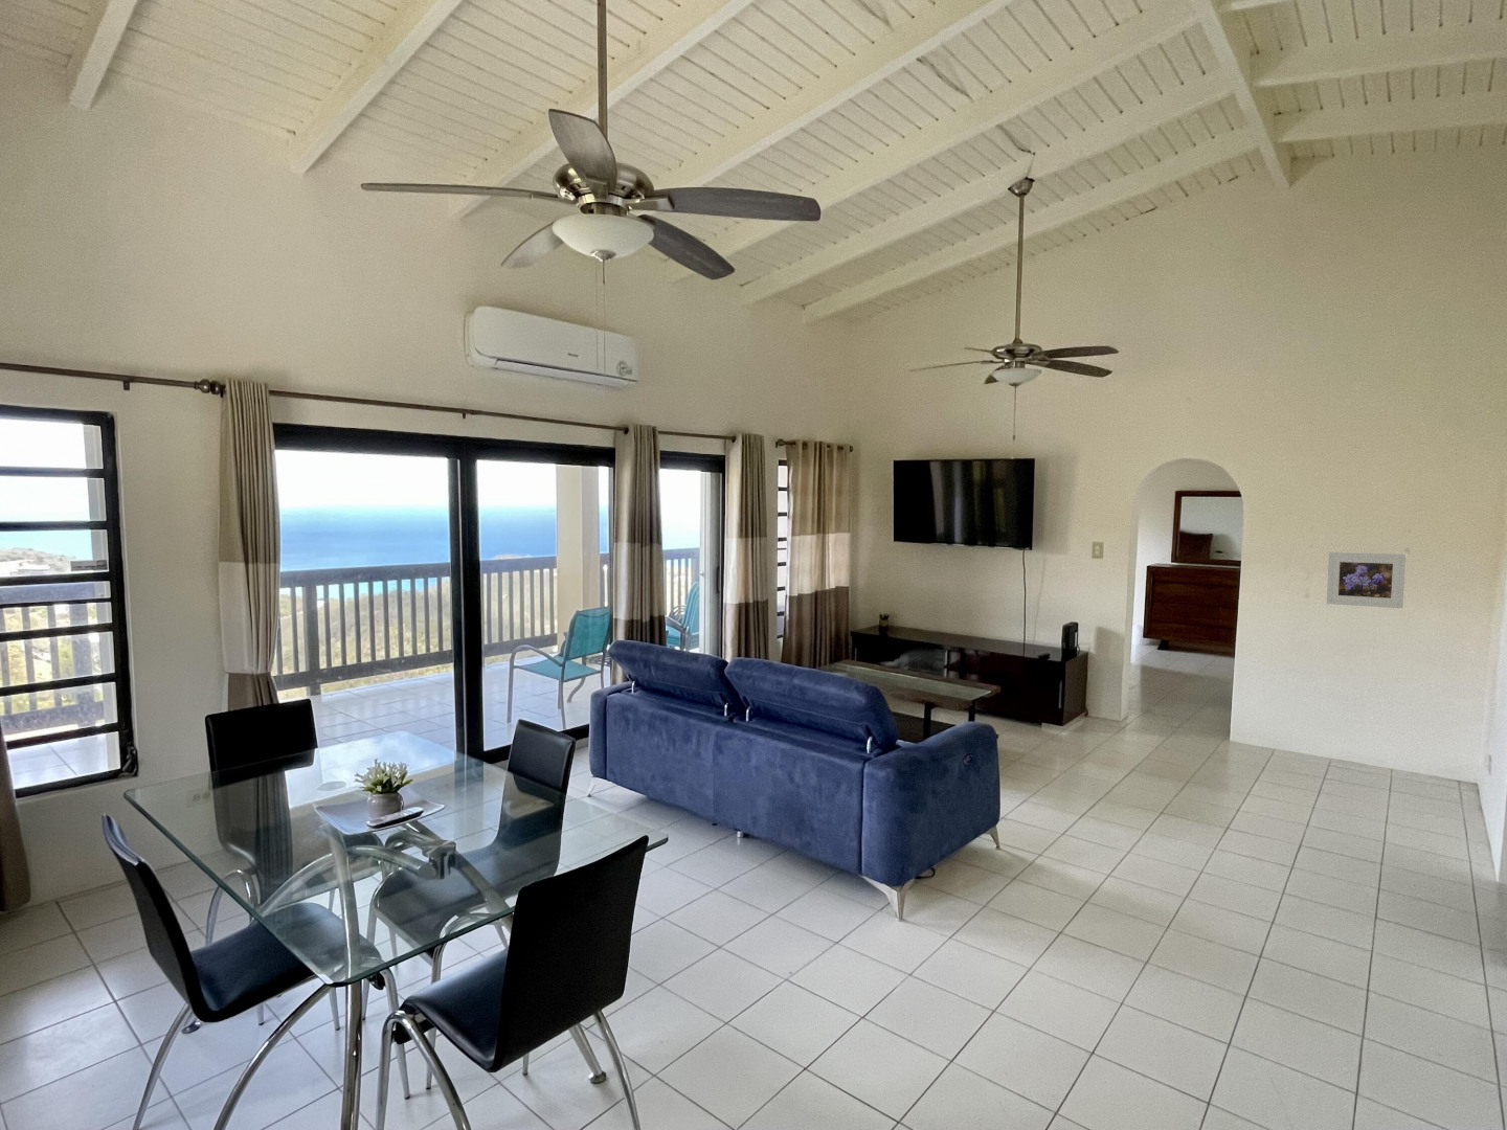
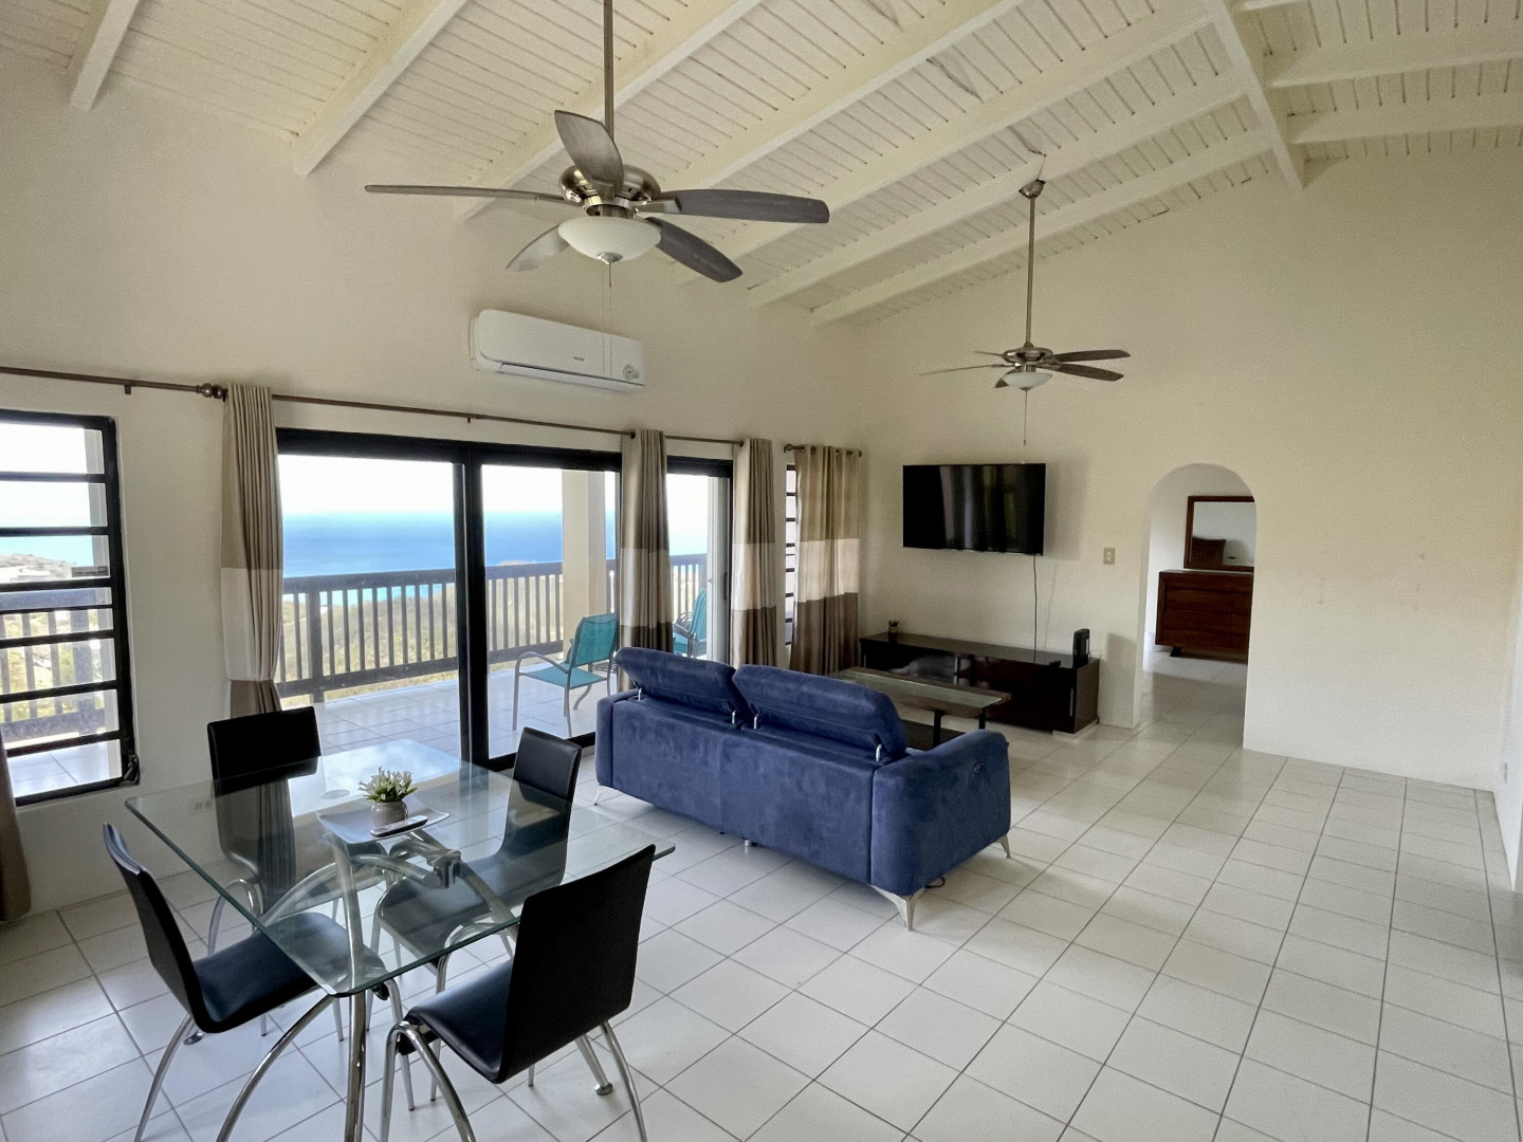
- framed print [1325,552,1406,609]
